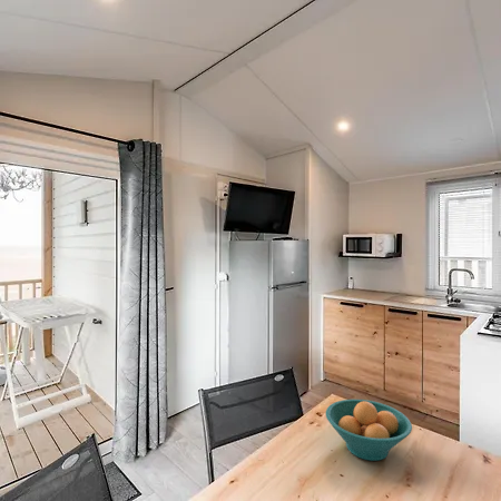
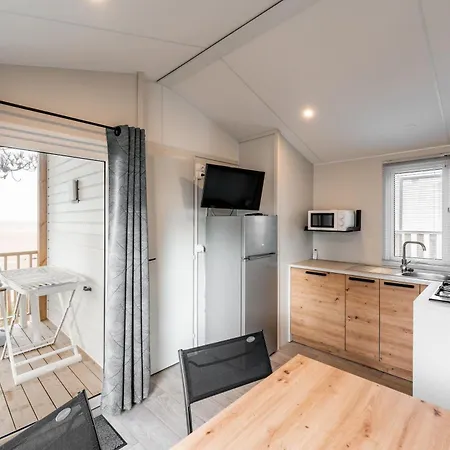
- fruit bowl [325,399,413,462]
